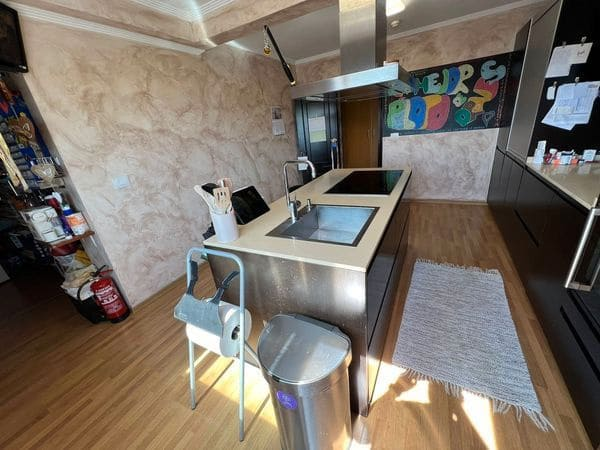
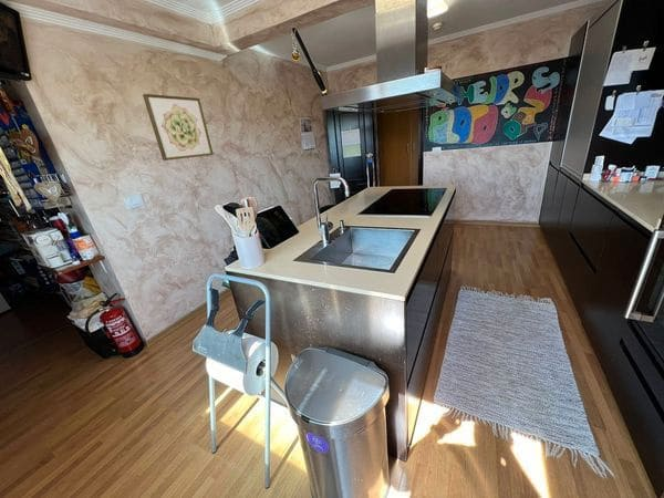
+ wall art [142,93,215,162]
